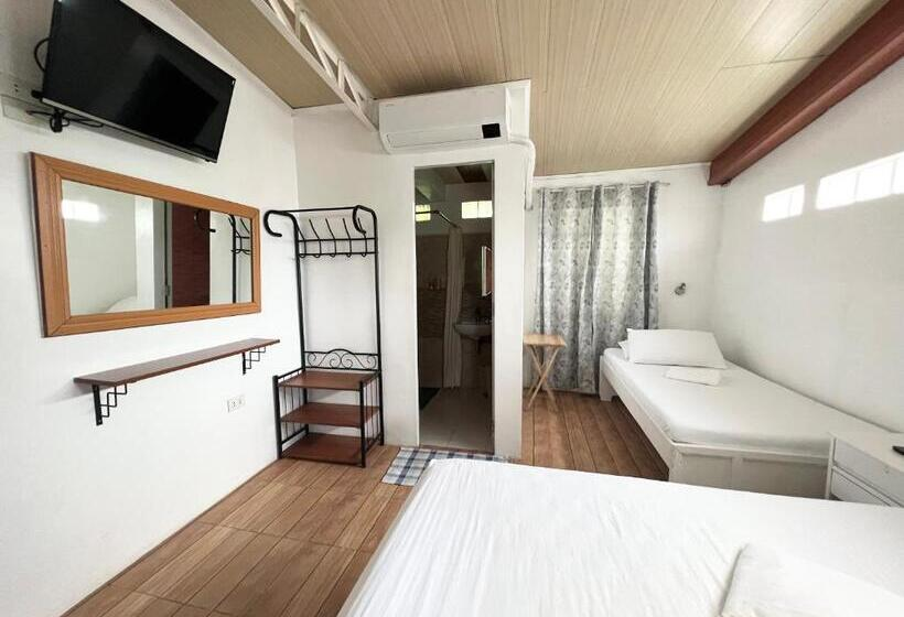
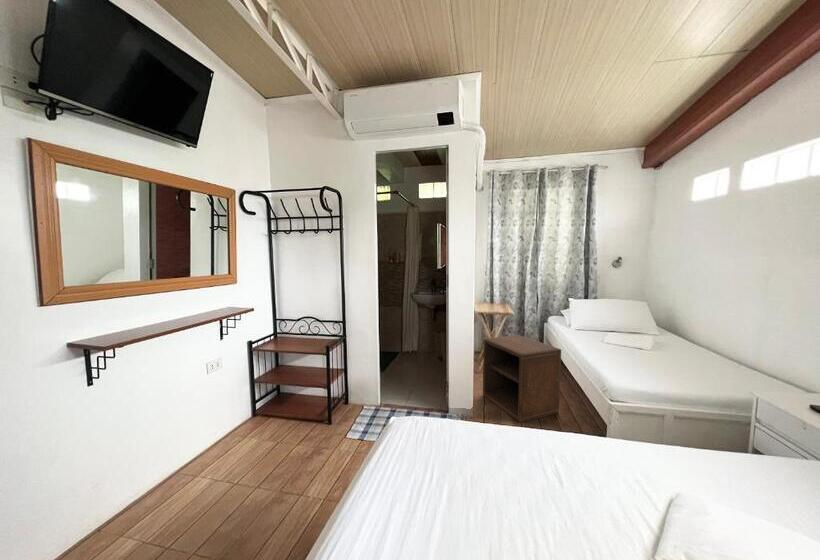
+ nightstand [482,334,562,424]
